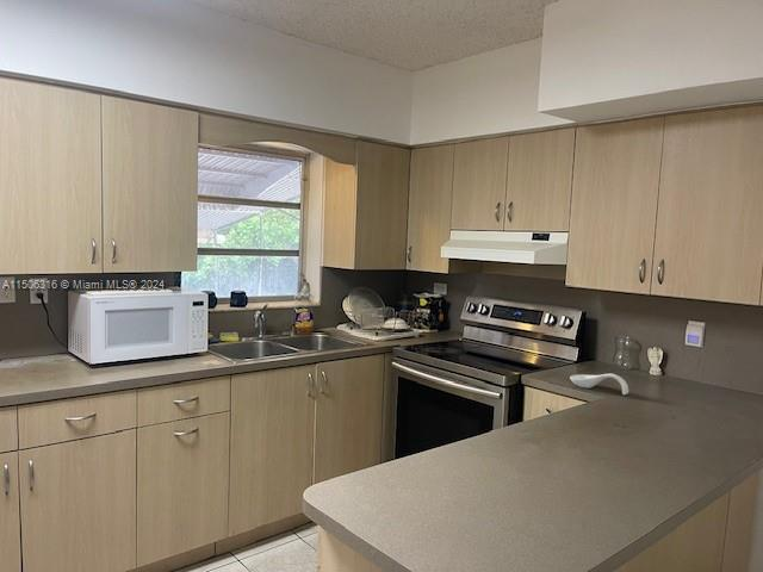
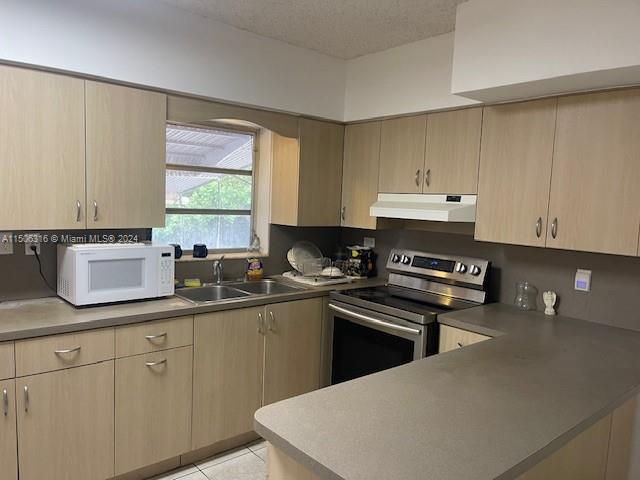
- spoon rest [569,373,629,396]
